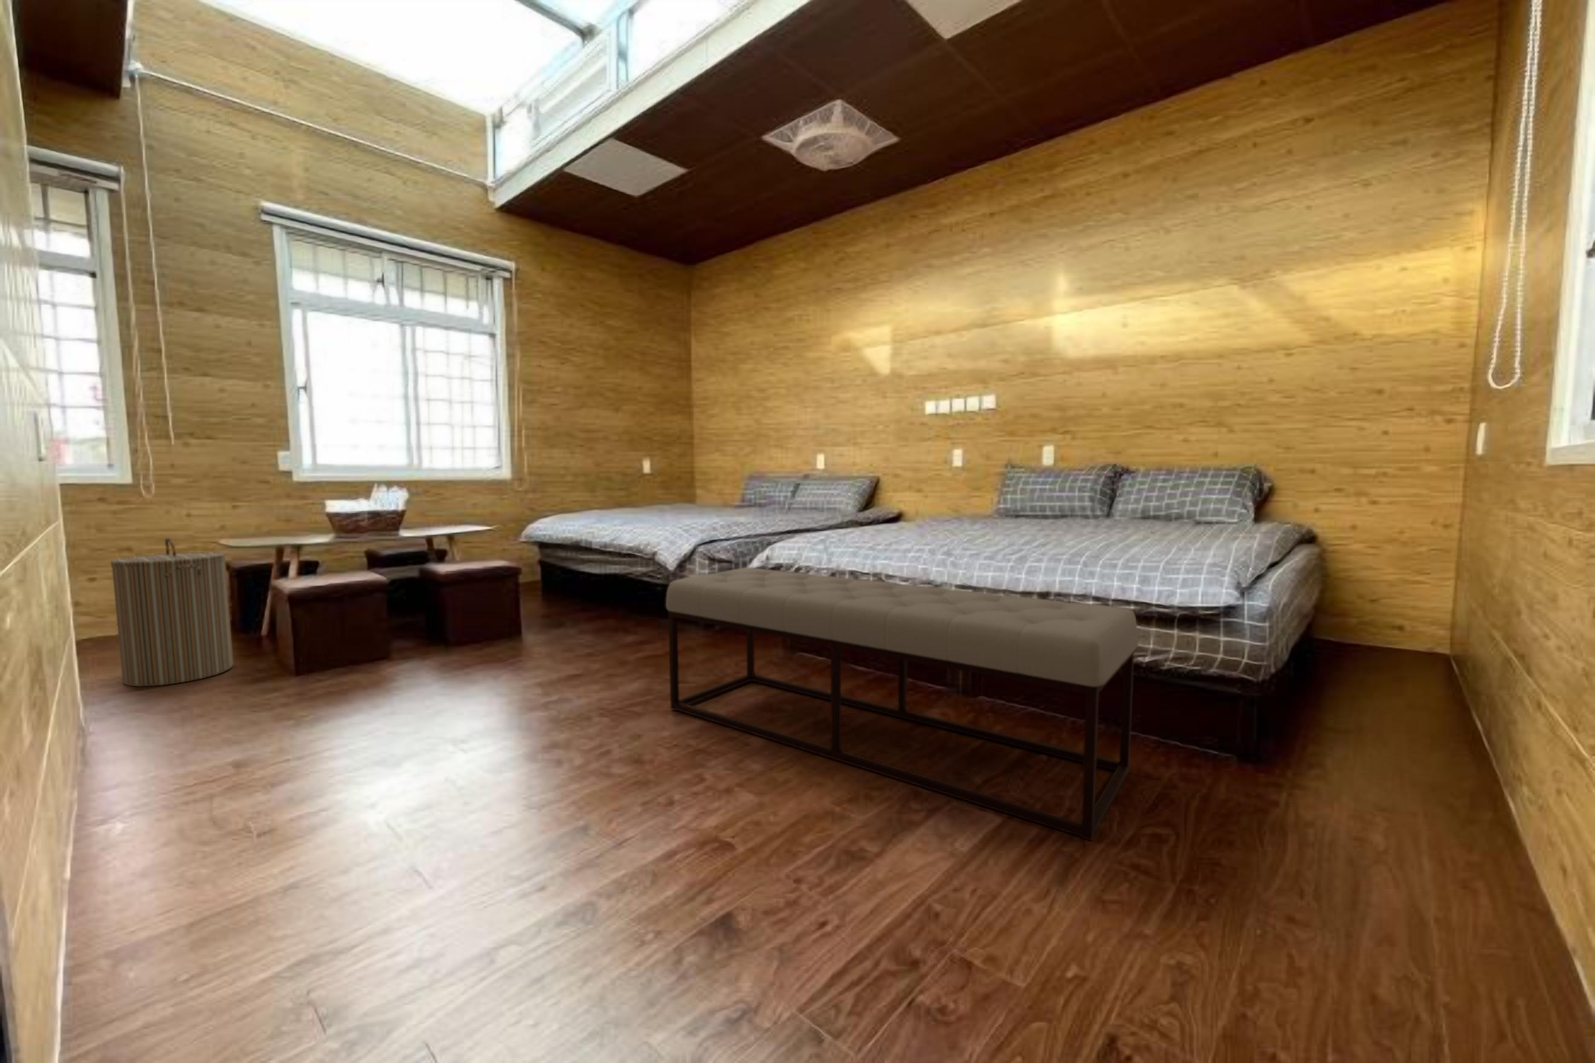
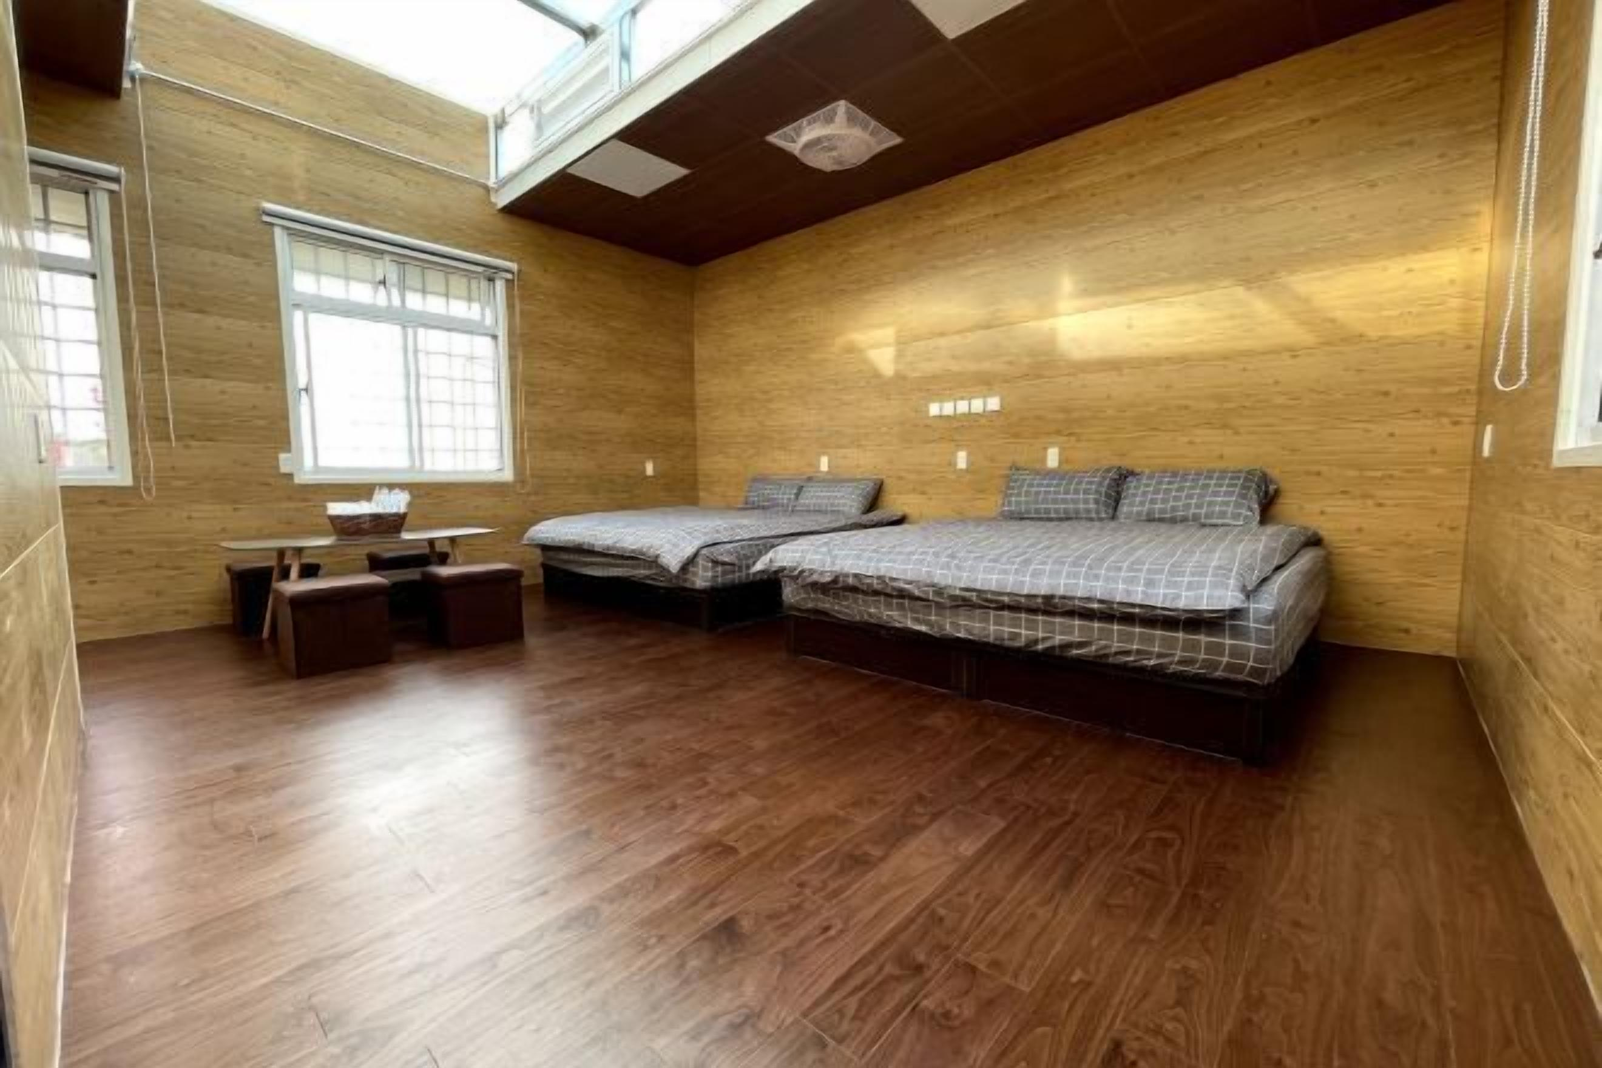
- laundry hamper [110,537,234,687]
- bench [666,567,1139,841]
